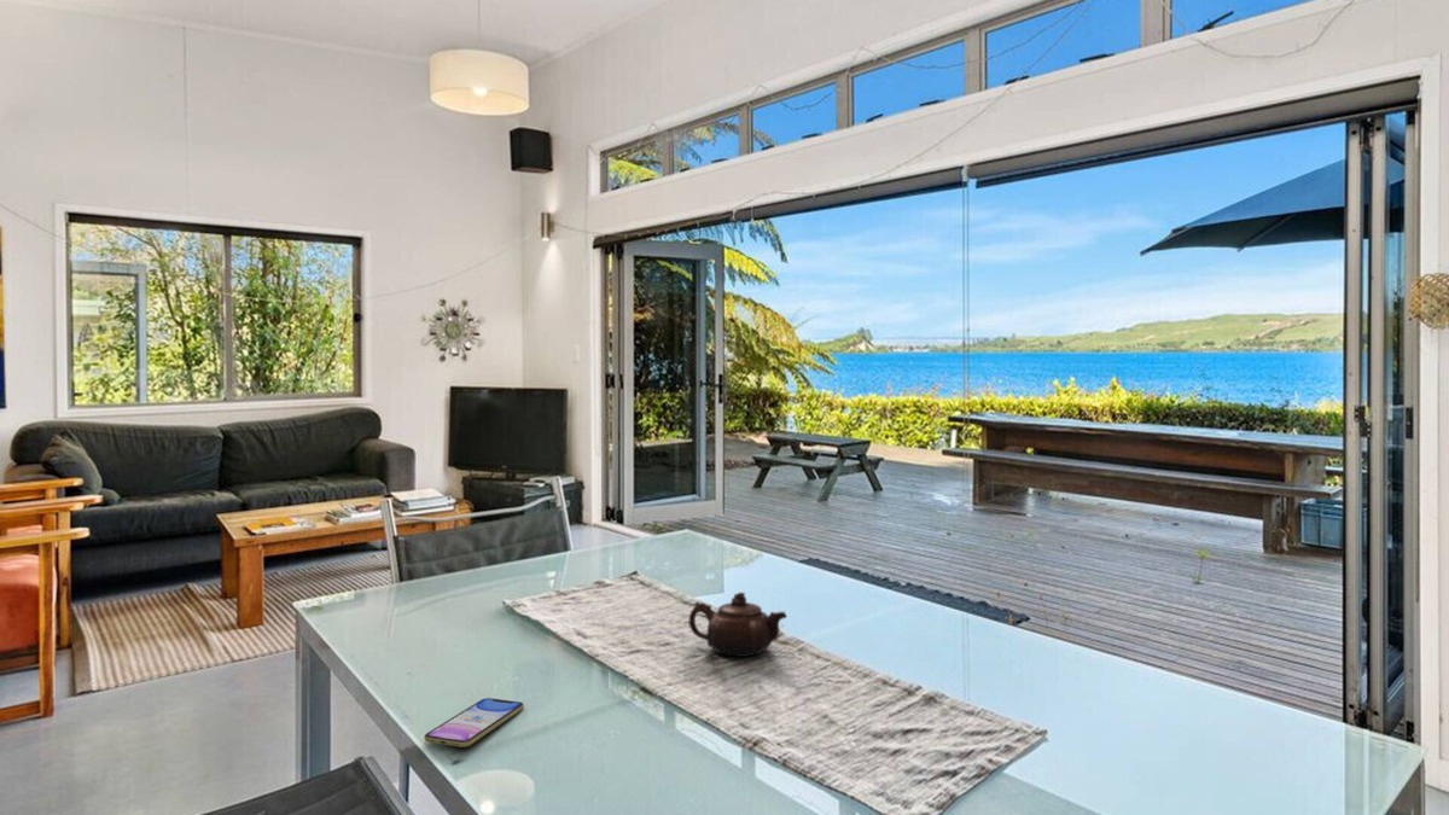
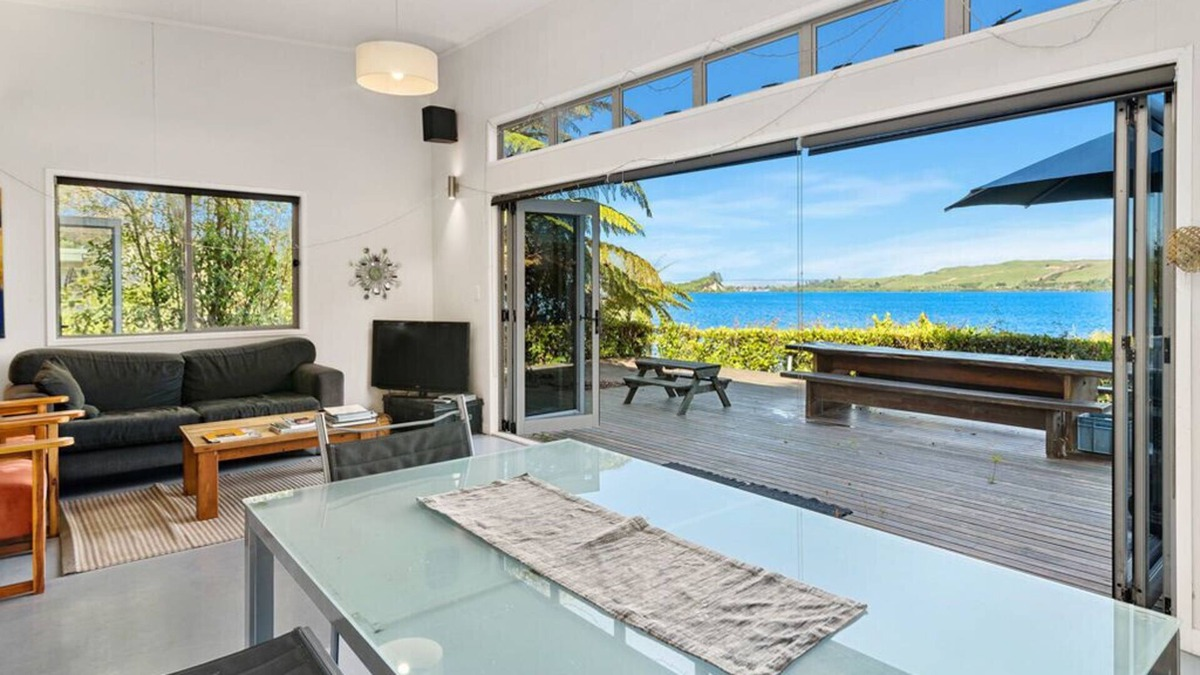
- smartphone [423,697,525,749]
- teapot [688,592,787,658]
